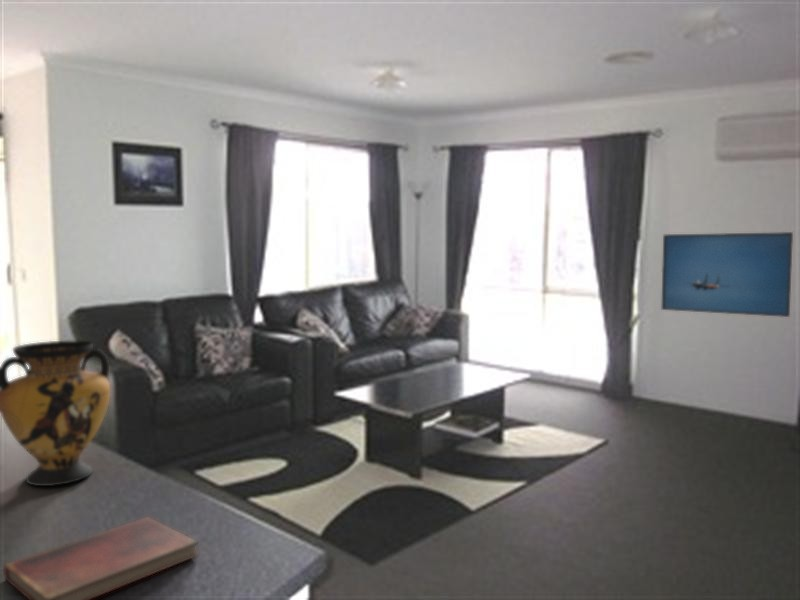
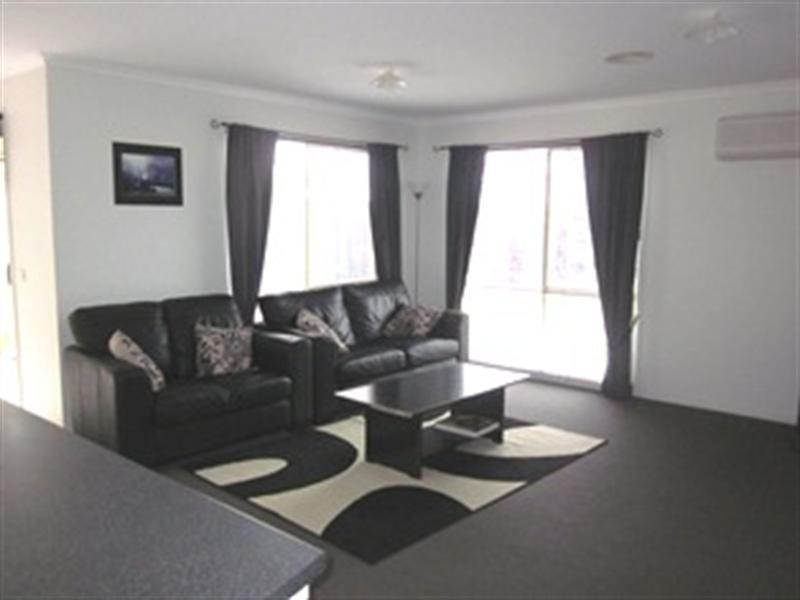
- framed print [660,231,794,318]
- diary [2,516,200,600]
- vase [0,340,111,487]
